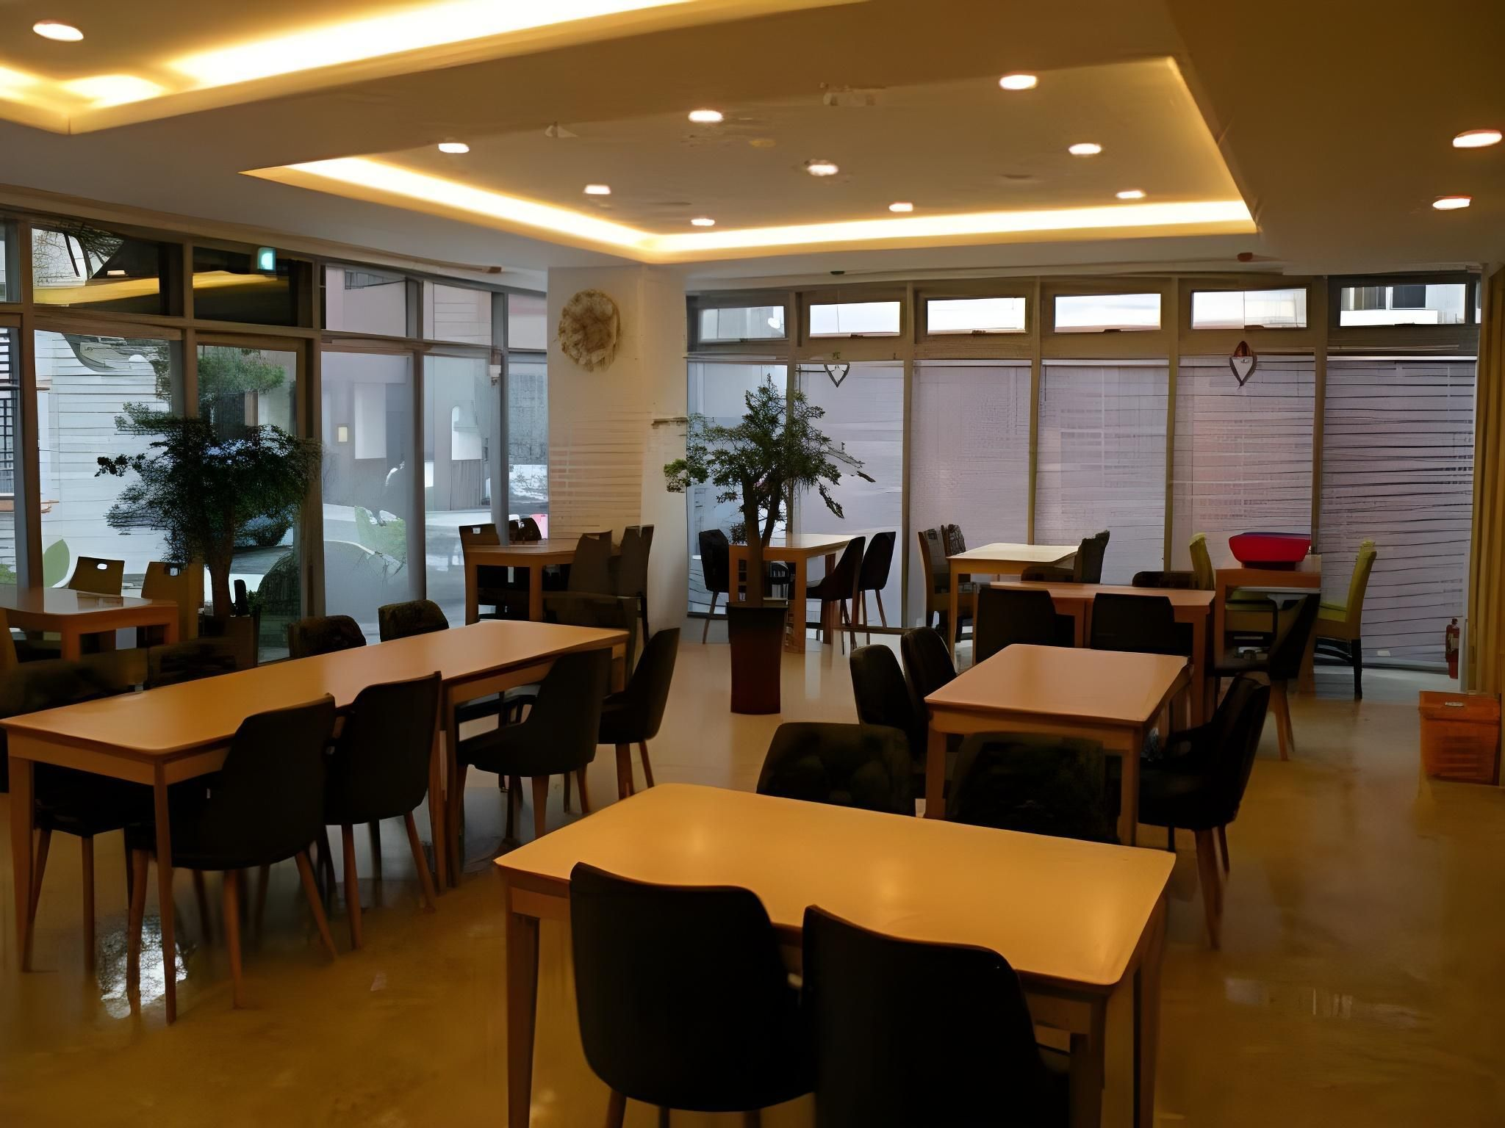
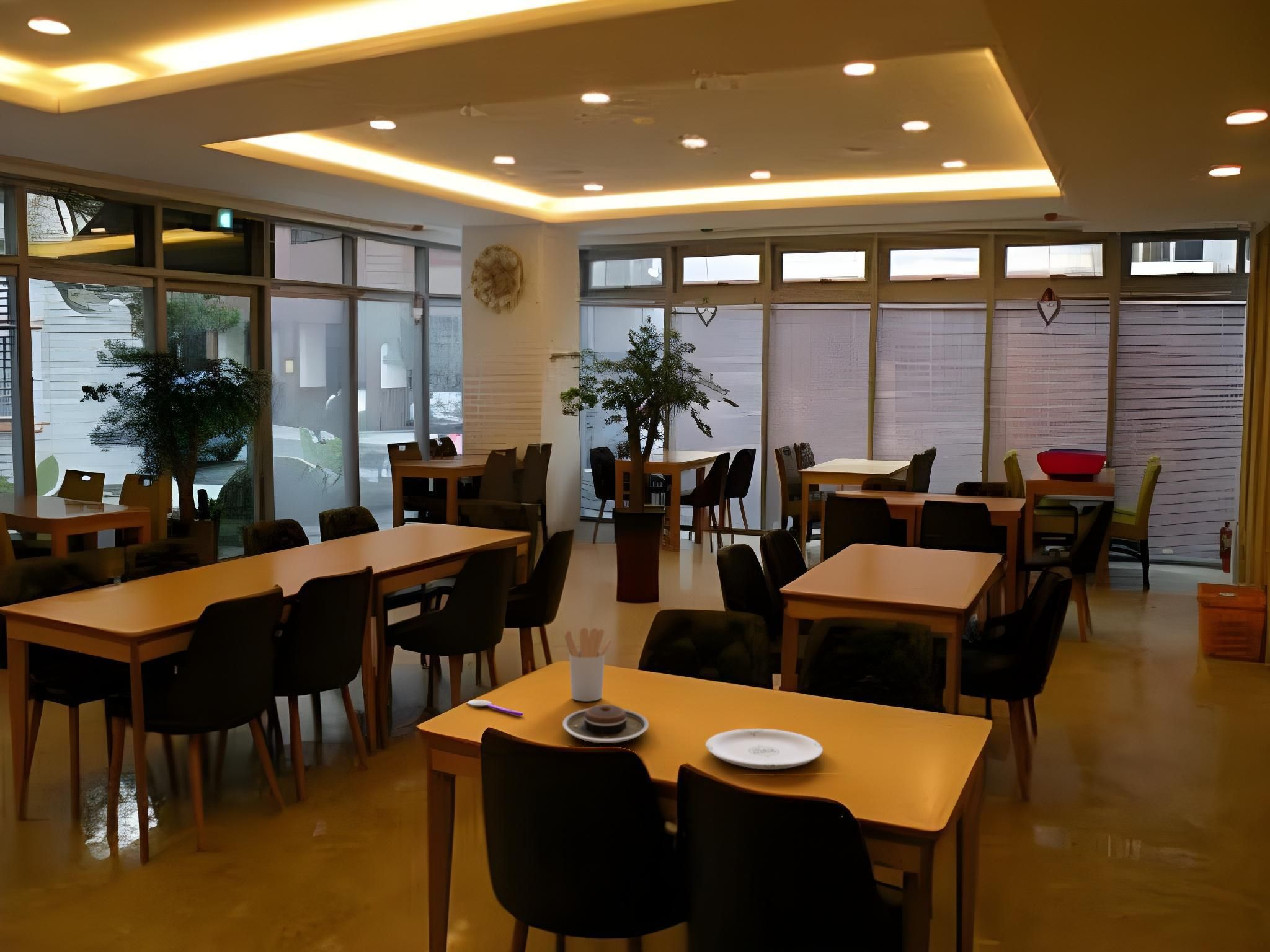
+ plate [705,728,824,770]
+ plate [562,704,649,744]
+ utensil holder [564,627,613,702]
+ spoon [467,699,523,716]
